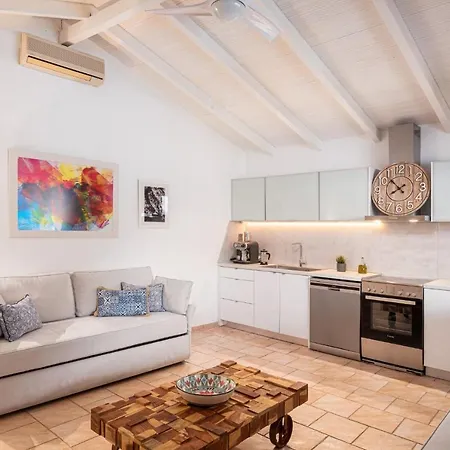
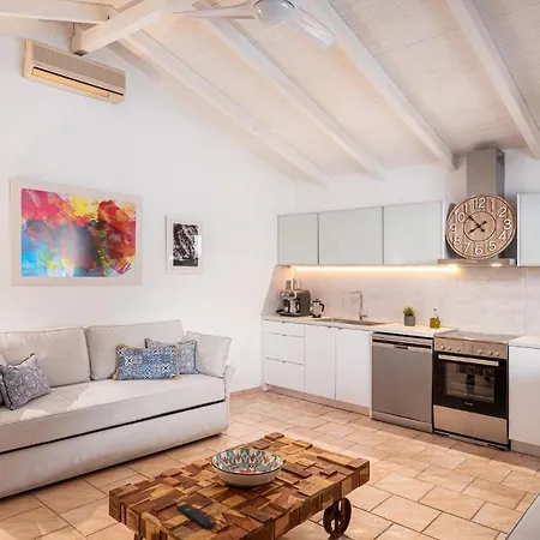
+ remote control [175,502,217,529]
